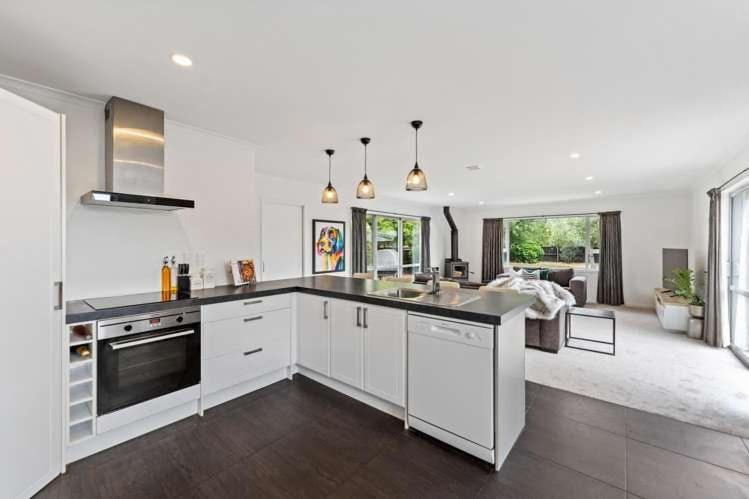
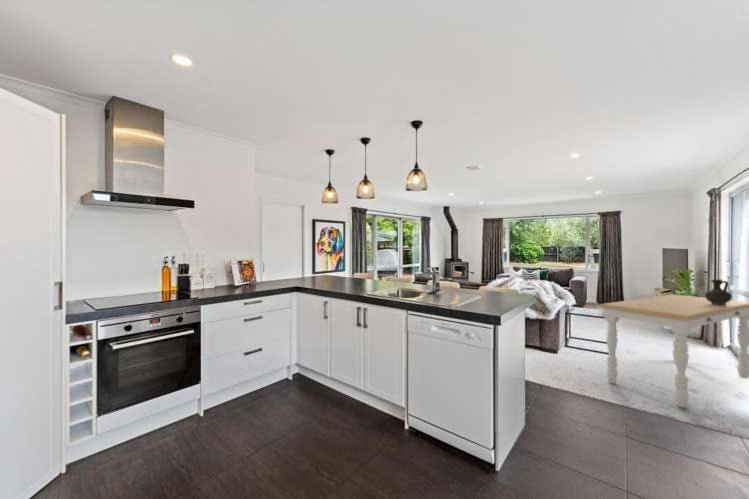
+ ceramic jug [704,278,733,305]
+ dining table [600,294,749,409]
